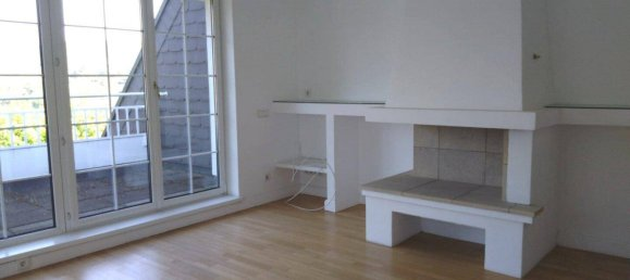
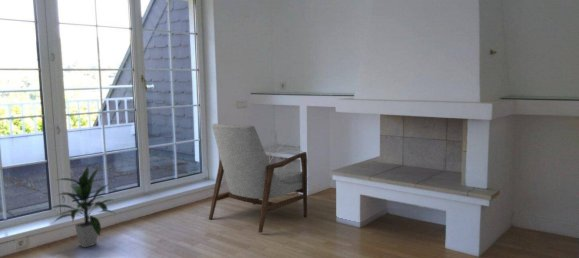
+ armchair [208,123,308,234]
+ indoor plant [48,163,115,248]
